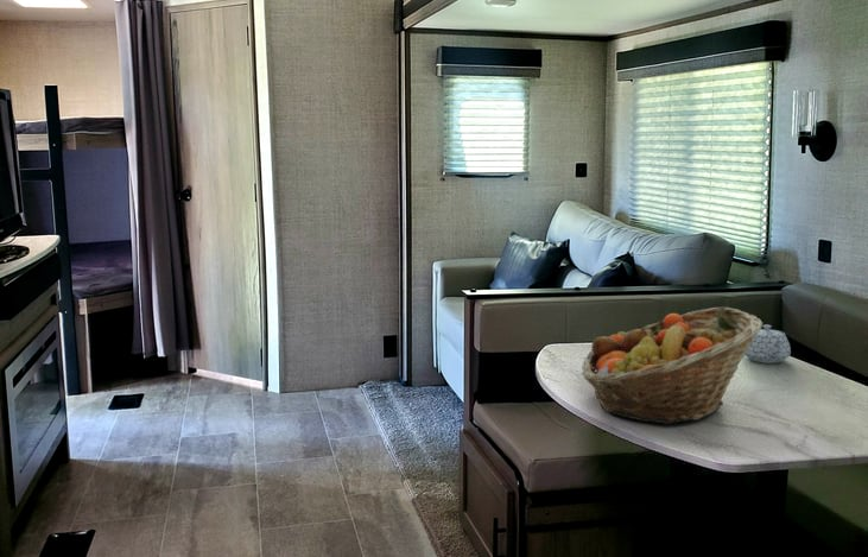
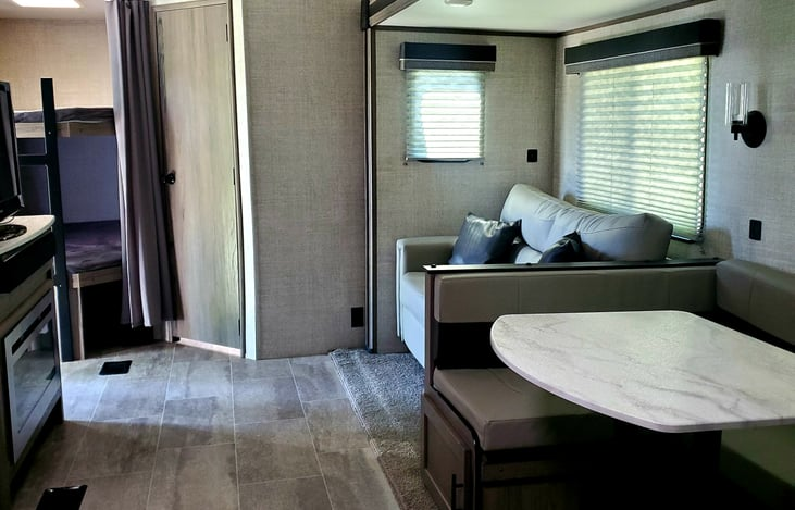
- teapot [745,324,792,365]
- fruit basket [581,305,764,425]
